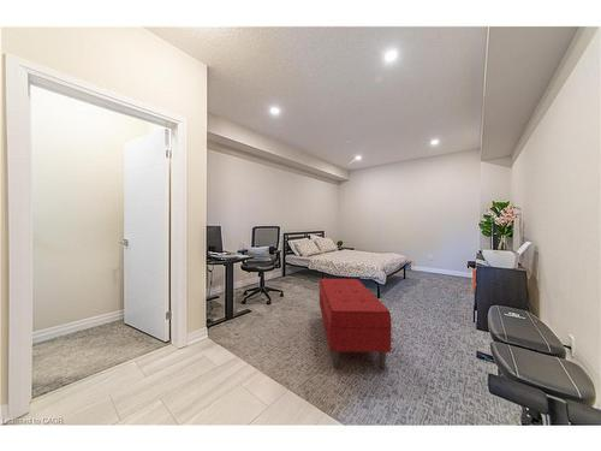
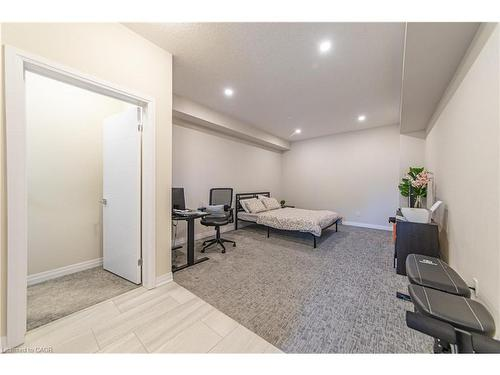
- bench [319,278,393,370]
